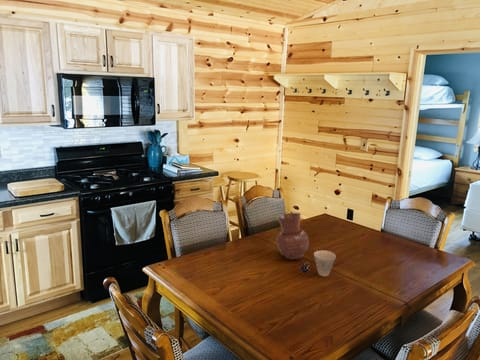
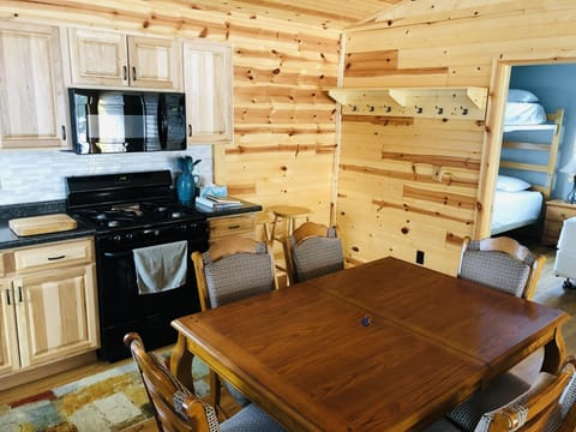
- vase [275,212,310,260]
- cup [313,250,337,277]
